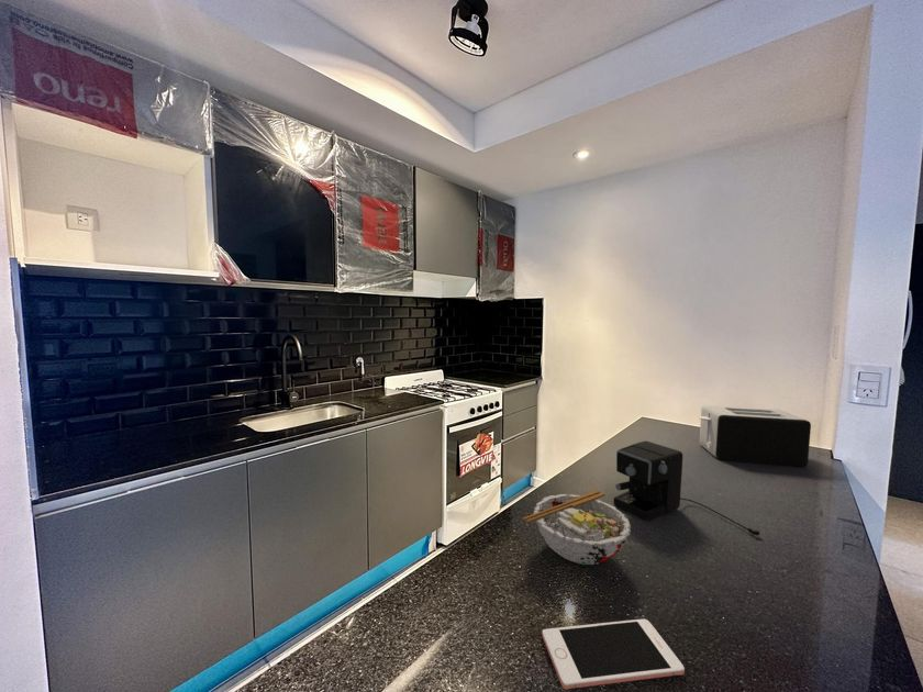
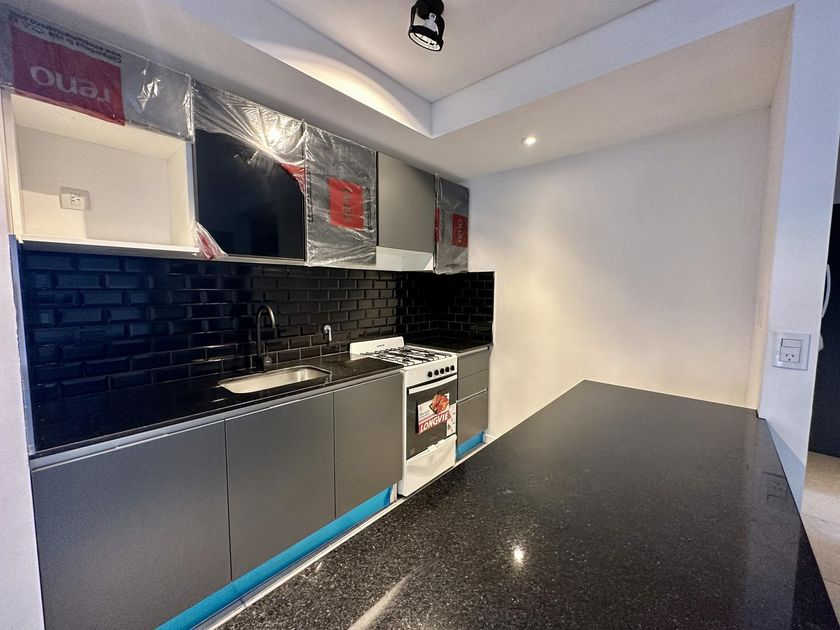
- toaster [699,404,812,468]
- coffee maker [613,439,761,536]
- bowl [522,489,632,566]
- cell phone [542,618,686,690]
